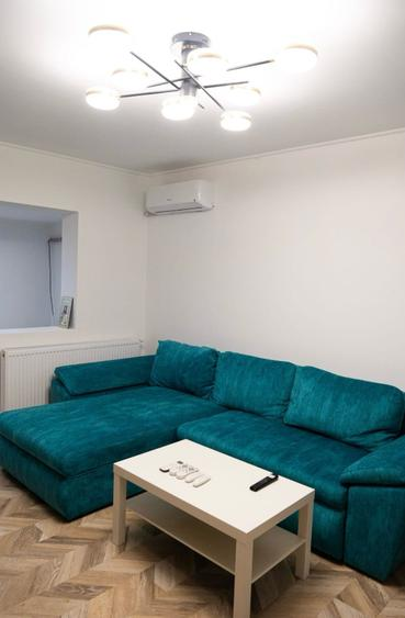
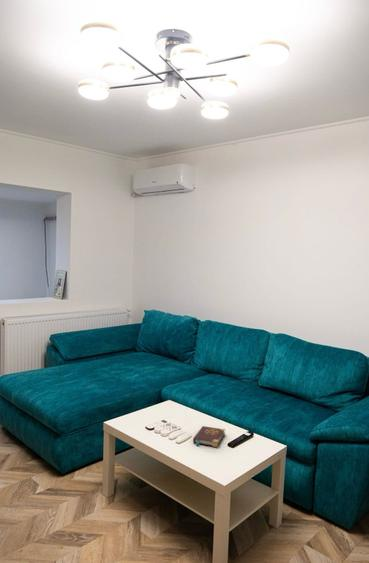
+ book [192,425,226,448]
